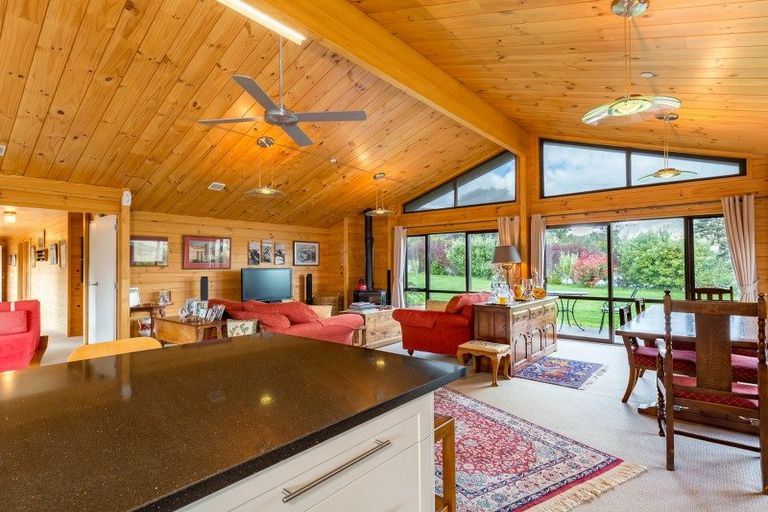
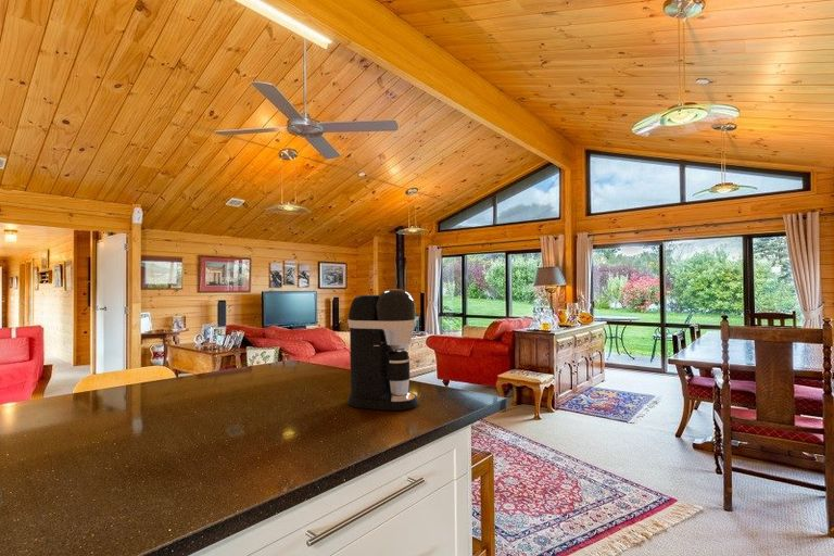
+ coffee maker [346,288,419,412]
